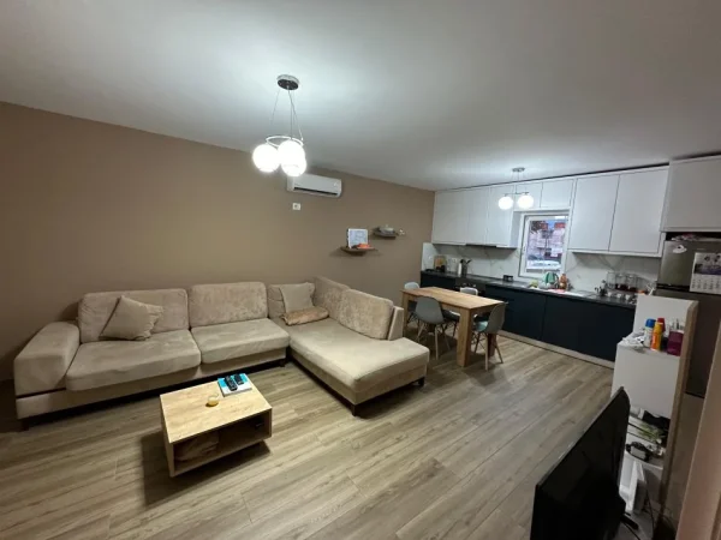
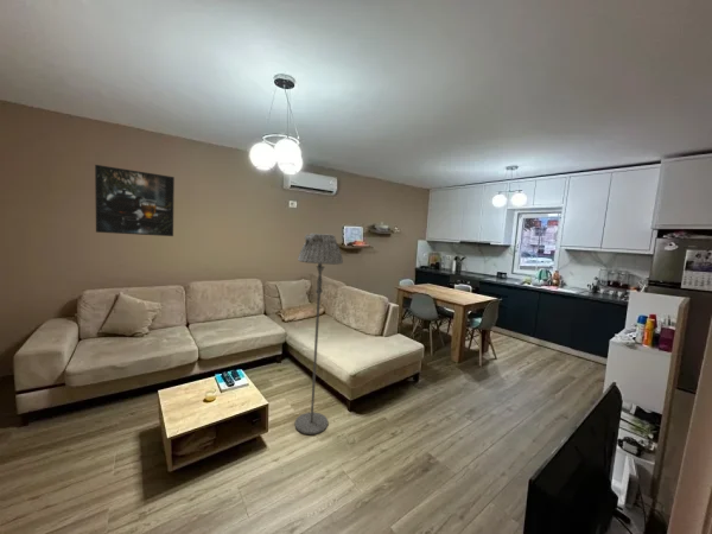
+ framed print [94,164,176,237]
+ floor lamp [293,233,344,436]
